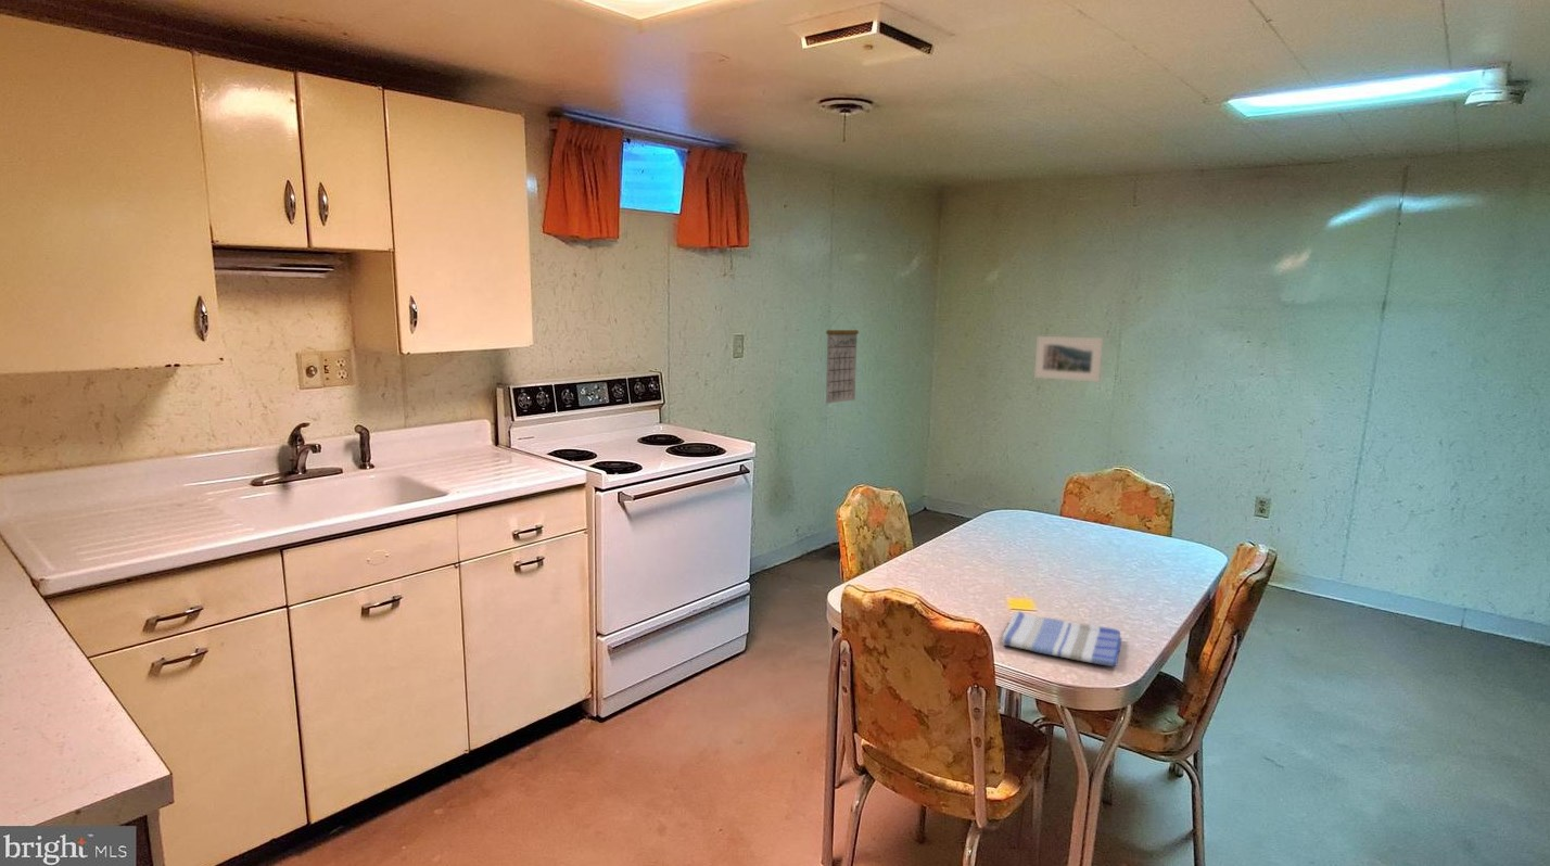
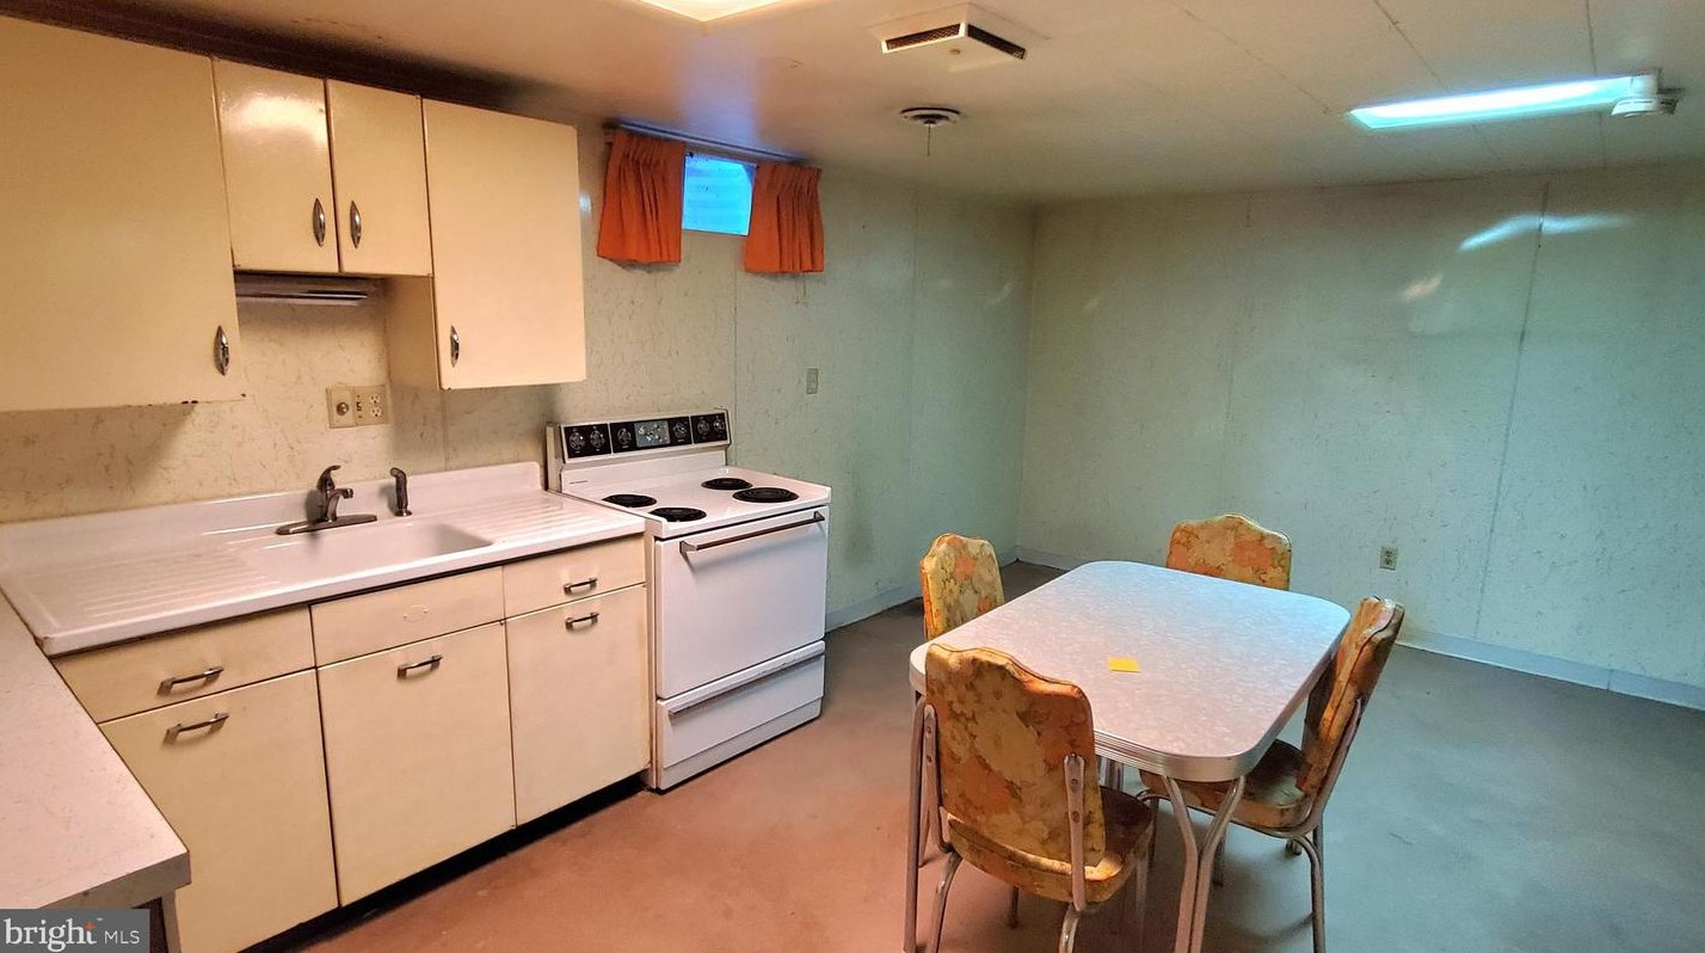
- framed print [1033,335,1104,383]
- calendar [825,313,860,405]
- dish towel [1001,610,1123,667]
